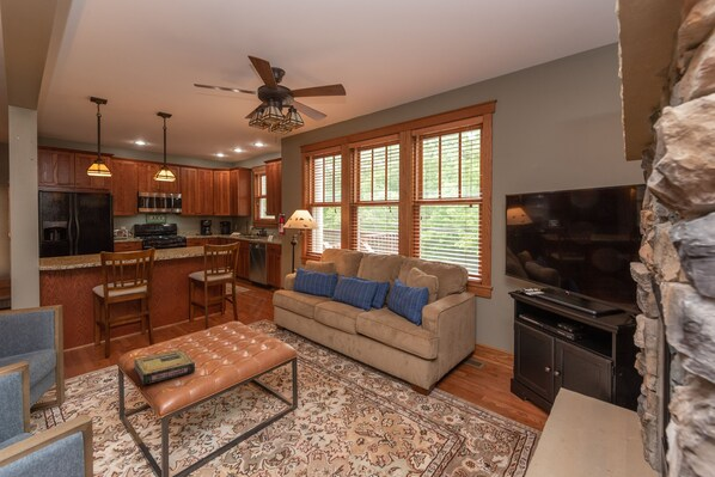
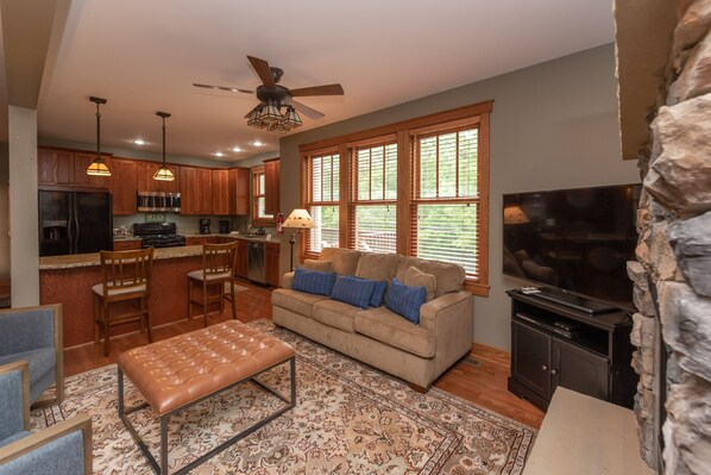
- video game box [133,349,196,386]
